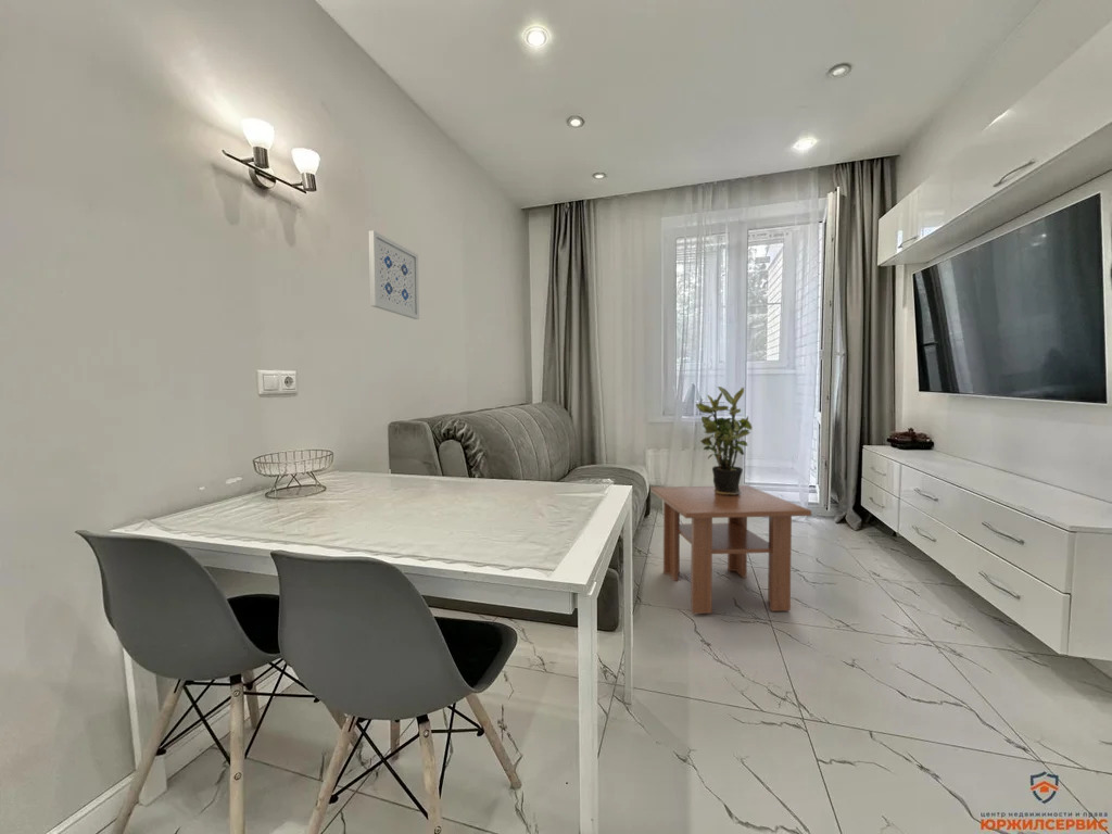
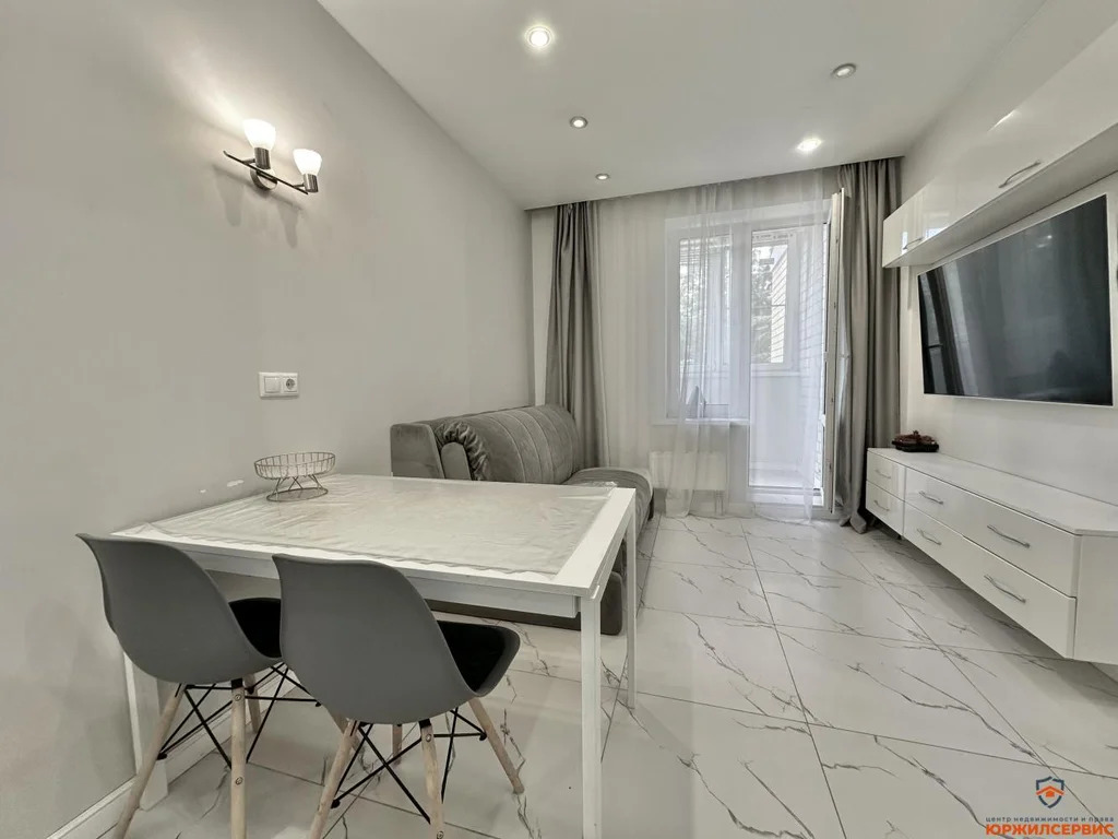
- potted plant [695,386,754,496]
- wall art [368,229,420,320]
- coffee table [649,484,812,615]
